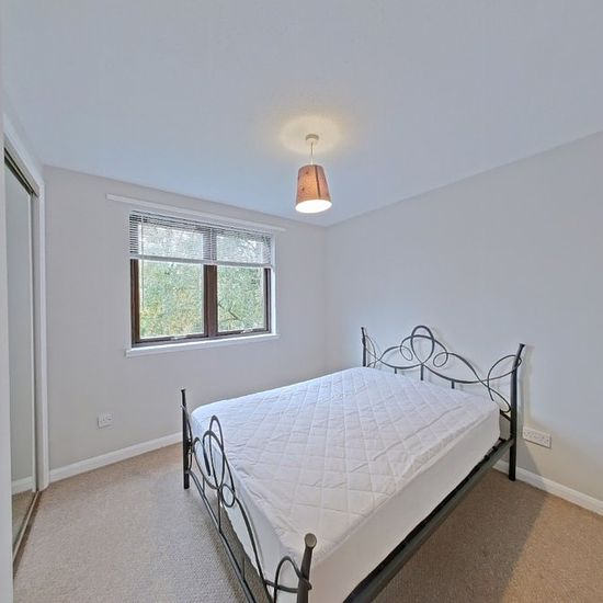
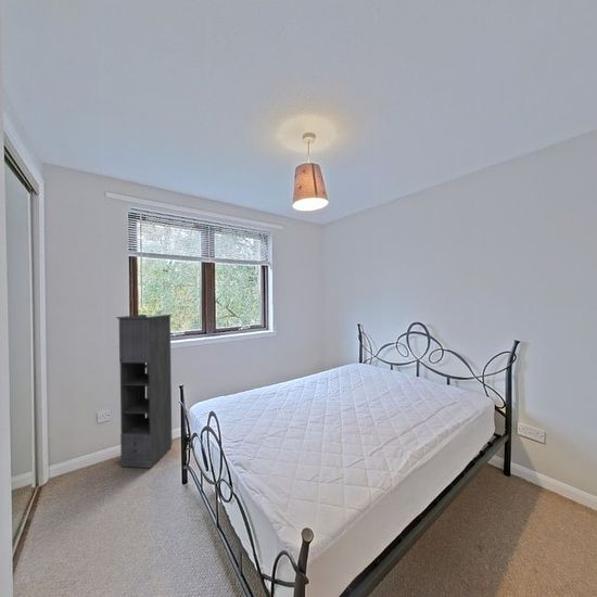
+ storage cabinet [115,314,174,469]
